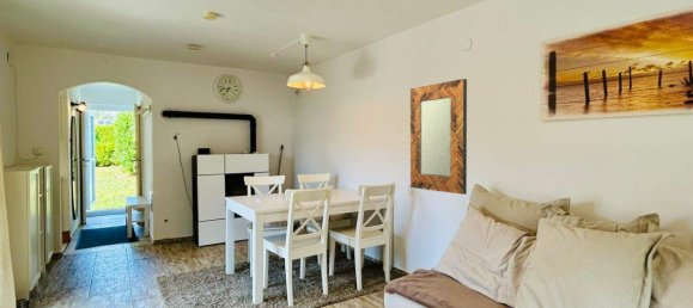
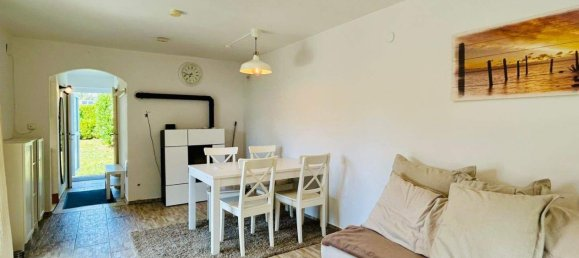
- home mirror [409,78,468,196]
